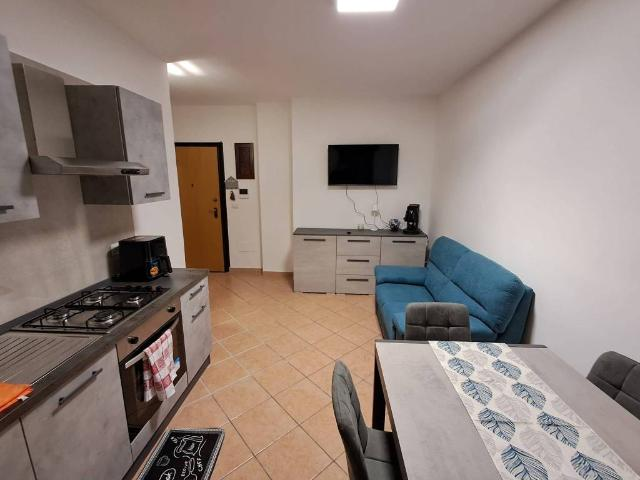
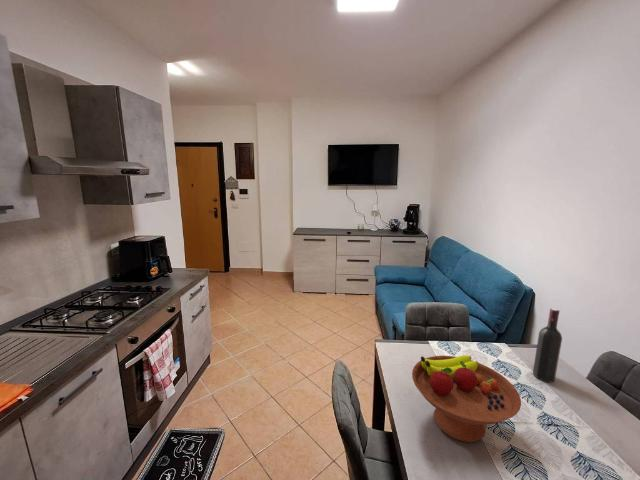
+ fruit bowl [411,354,522,444]
+ wine bottle [532,307,563,383]
